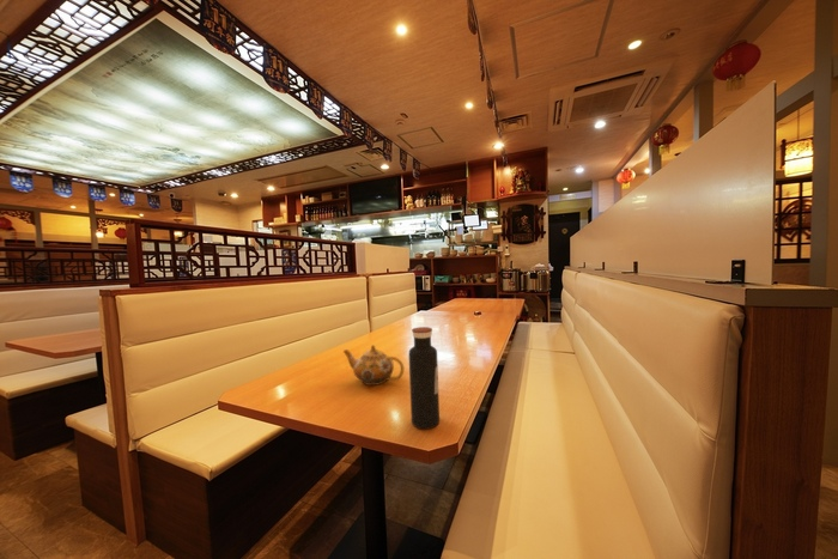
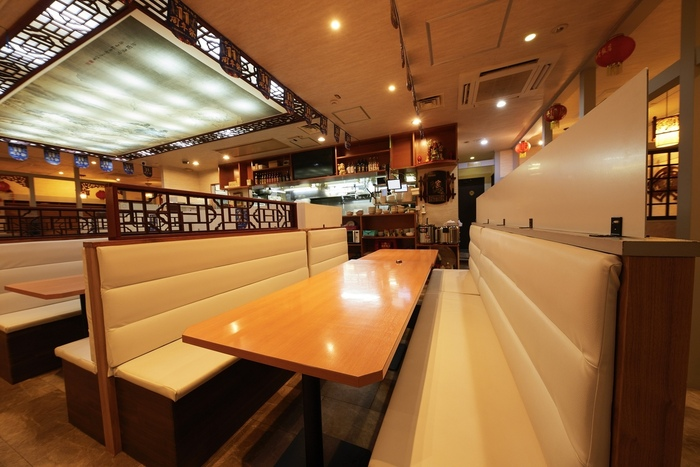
- water bottle [407,326,441,430]
- teapot [342,345,405,387]
